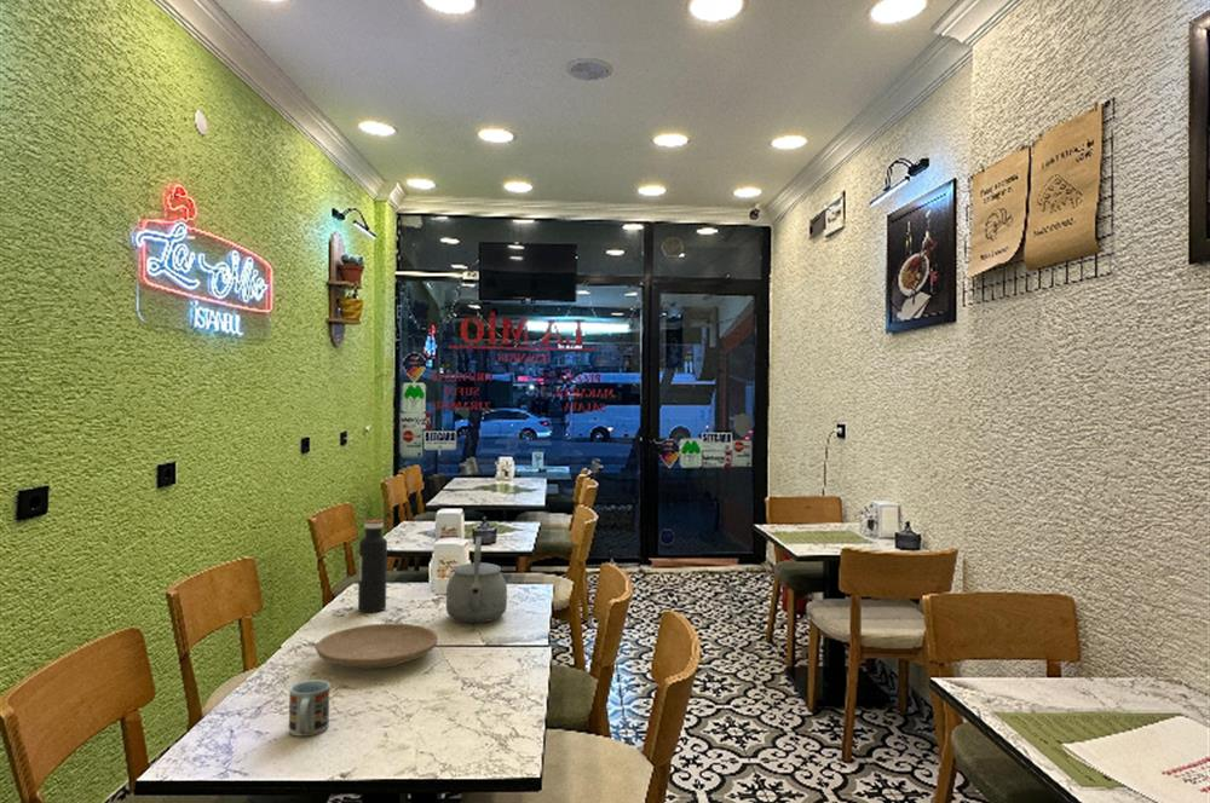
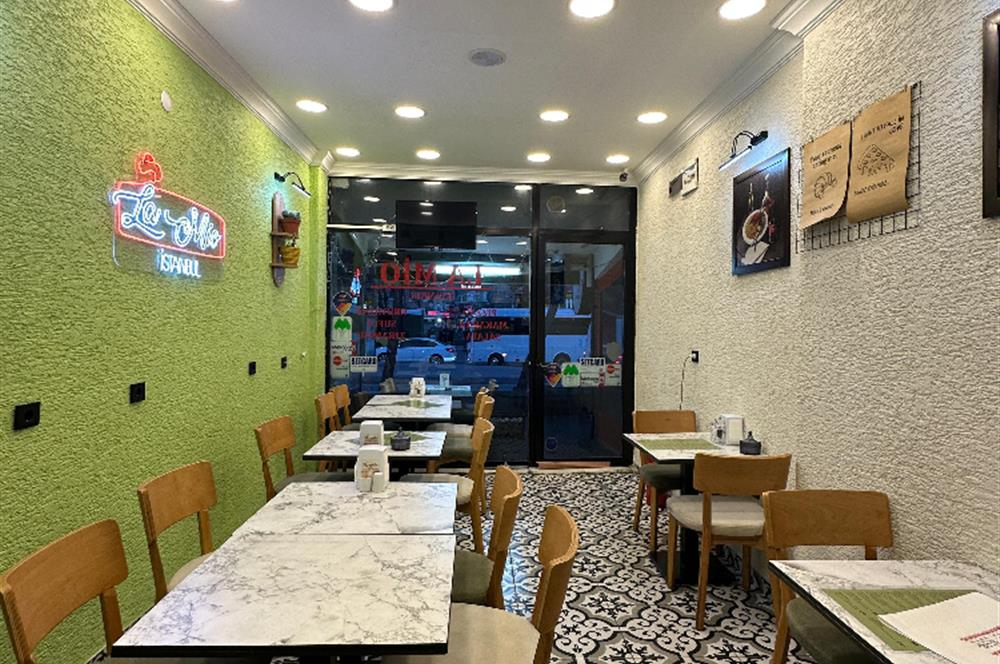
- plate [315,623,439,670]
- water bottle [357,519,388,613]
- tea kettle [445,536,508,624]
- cup [288,678,332,738]
